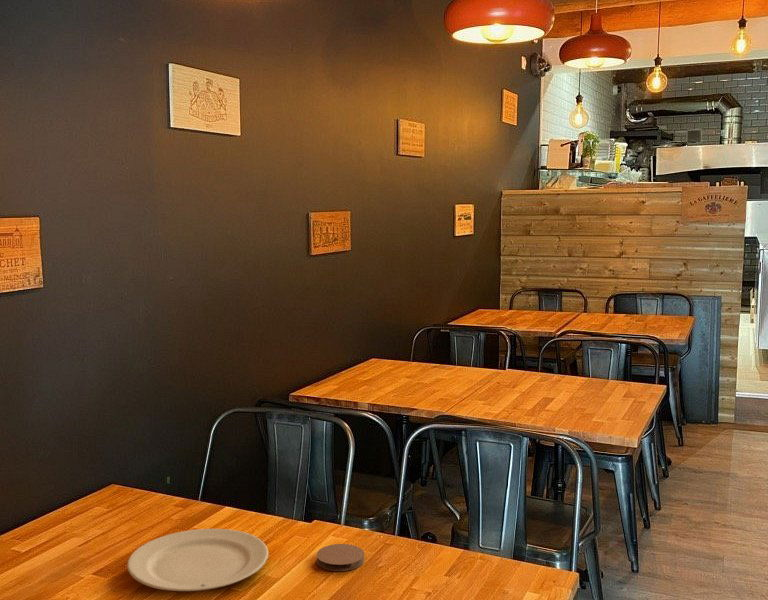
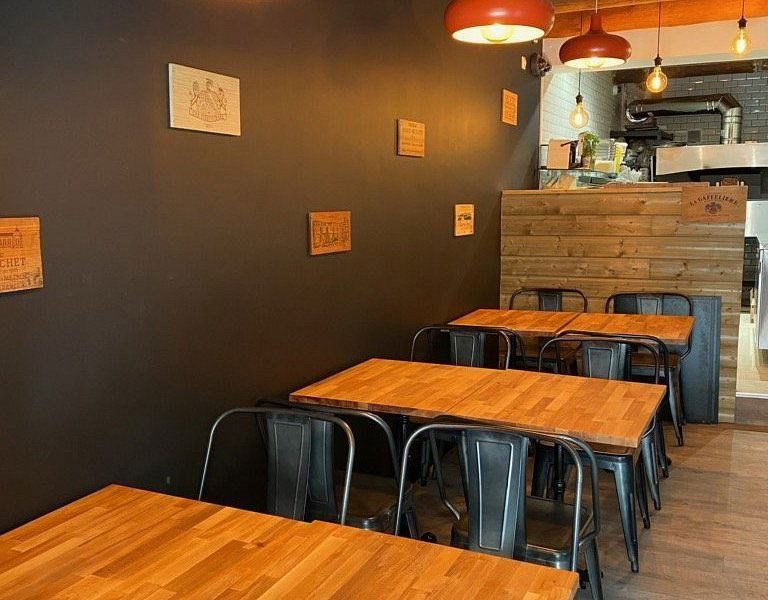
- chinaware [126,528,269,592]
- coaster [315,543,365,572]
